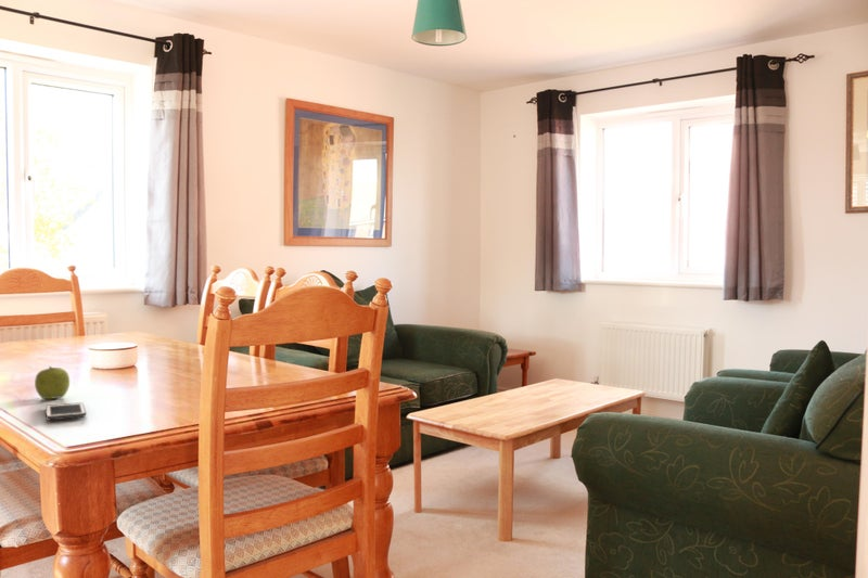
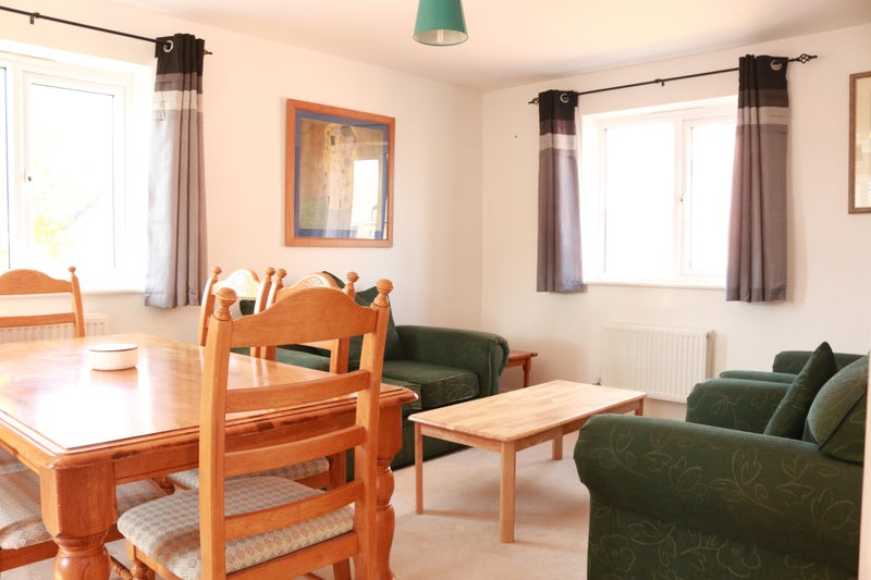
- fruit [34,365,71,400]
- cell phone [44,401,87,421]
